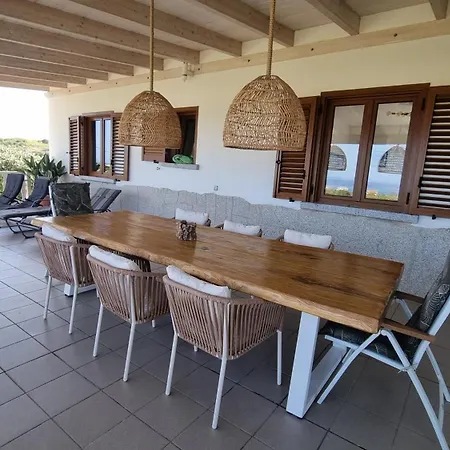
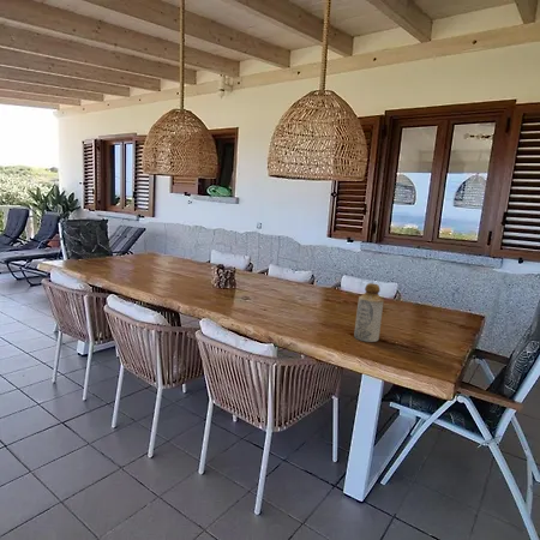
+ bottle [353,282,385,343]
